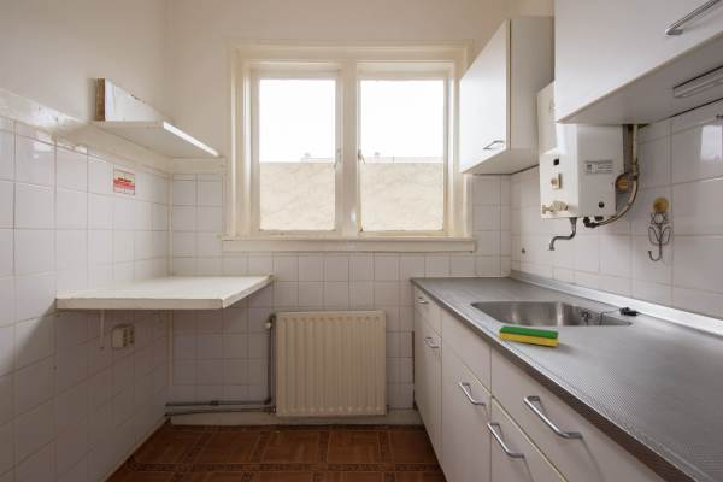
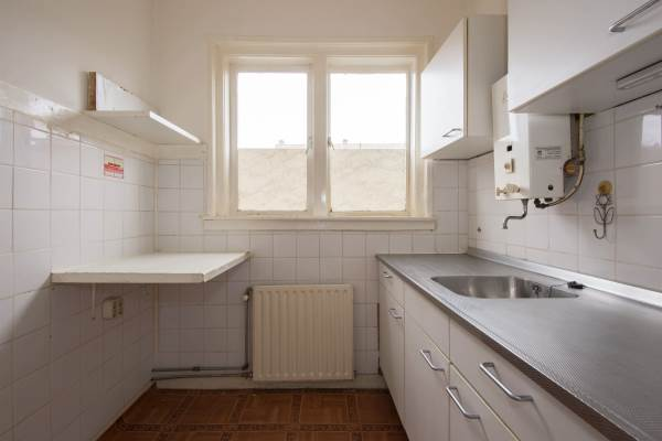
- dish sponge [498,324,559,347]
